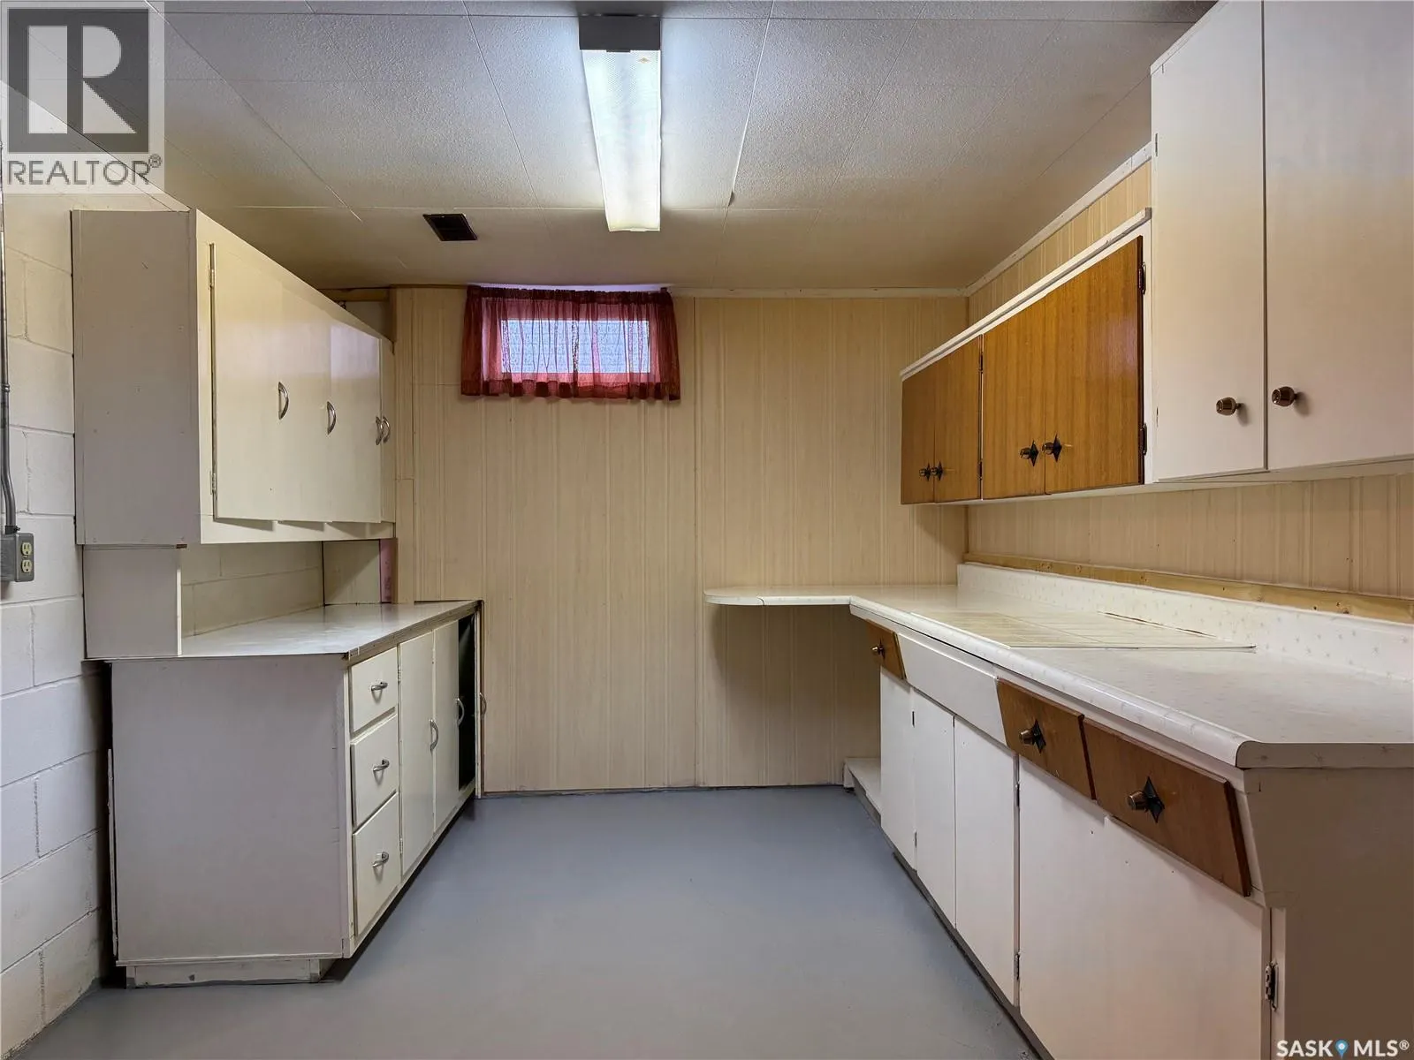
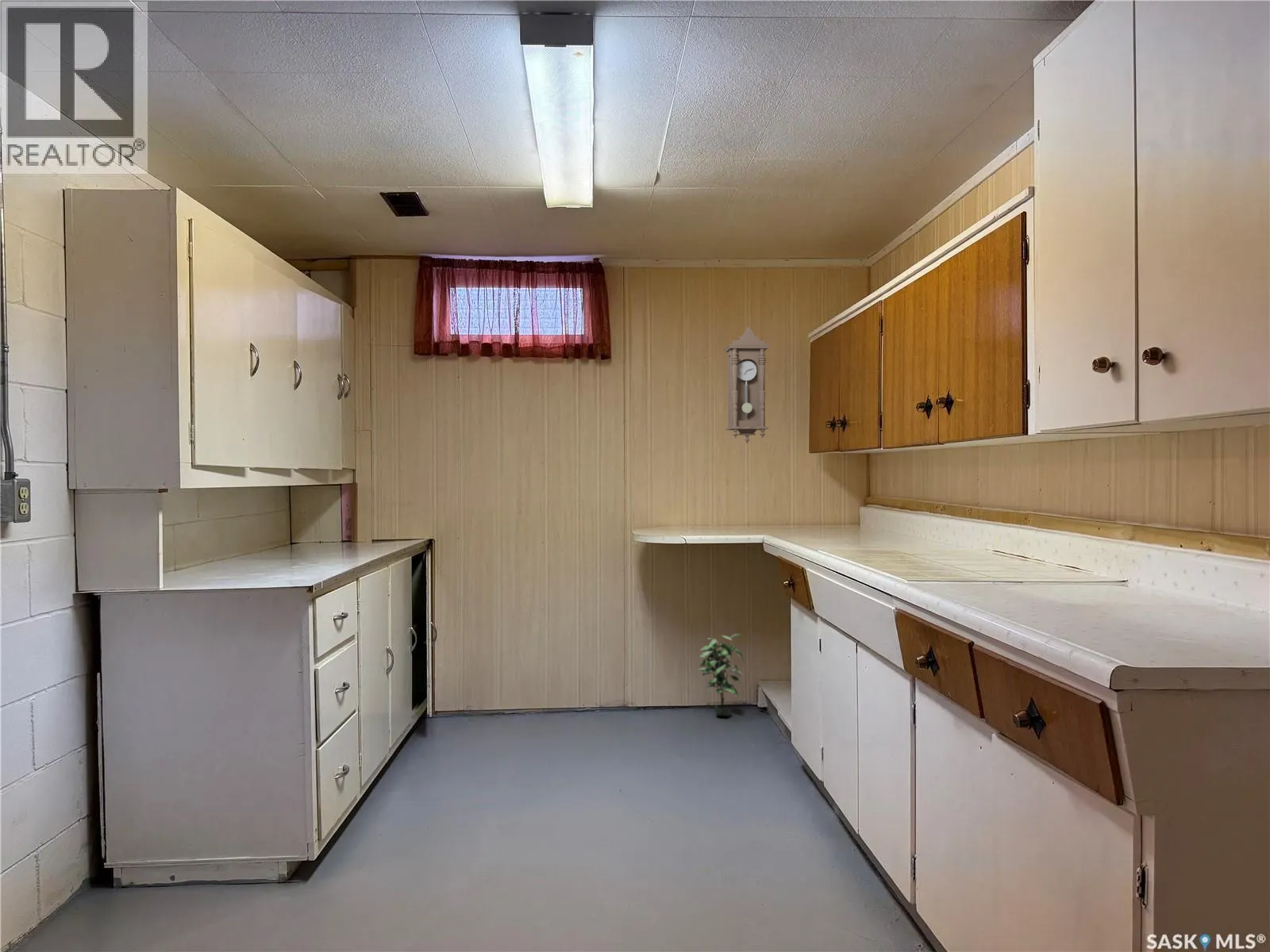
+ potted plant [698,633,745,716]
+ pendulum clock [723,327,771,443]
